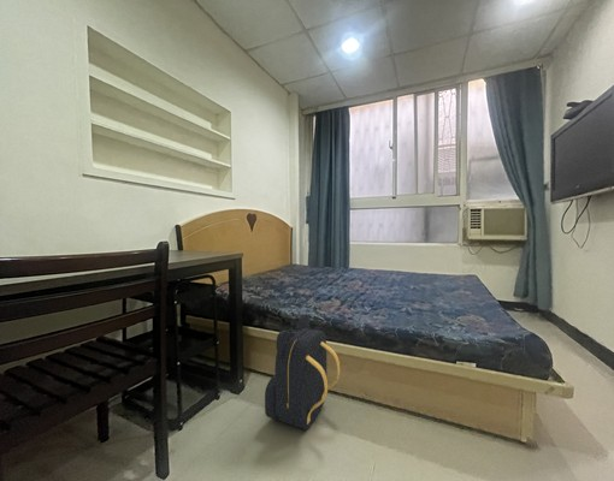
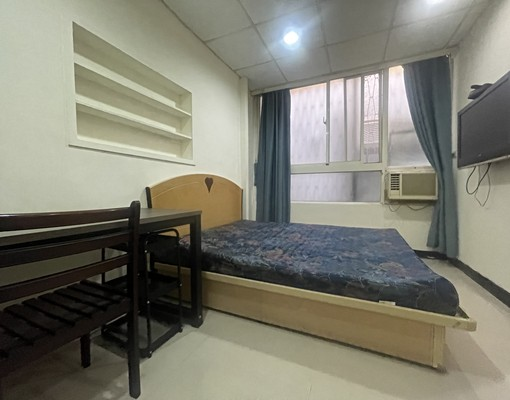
- backpack [264,313,341,430]
